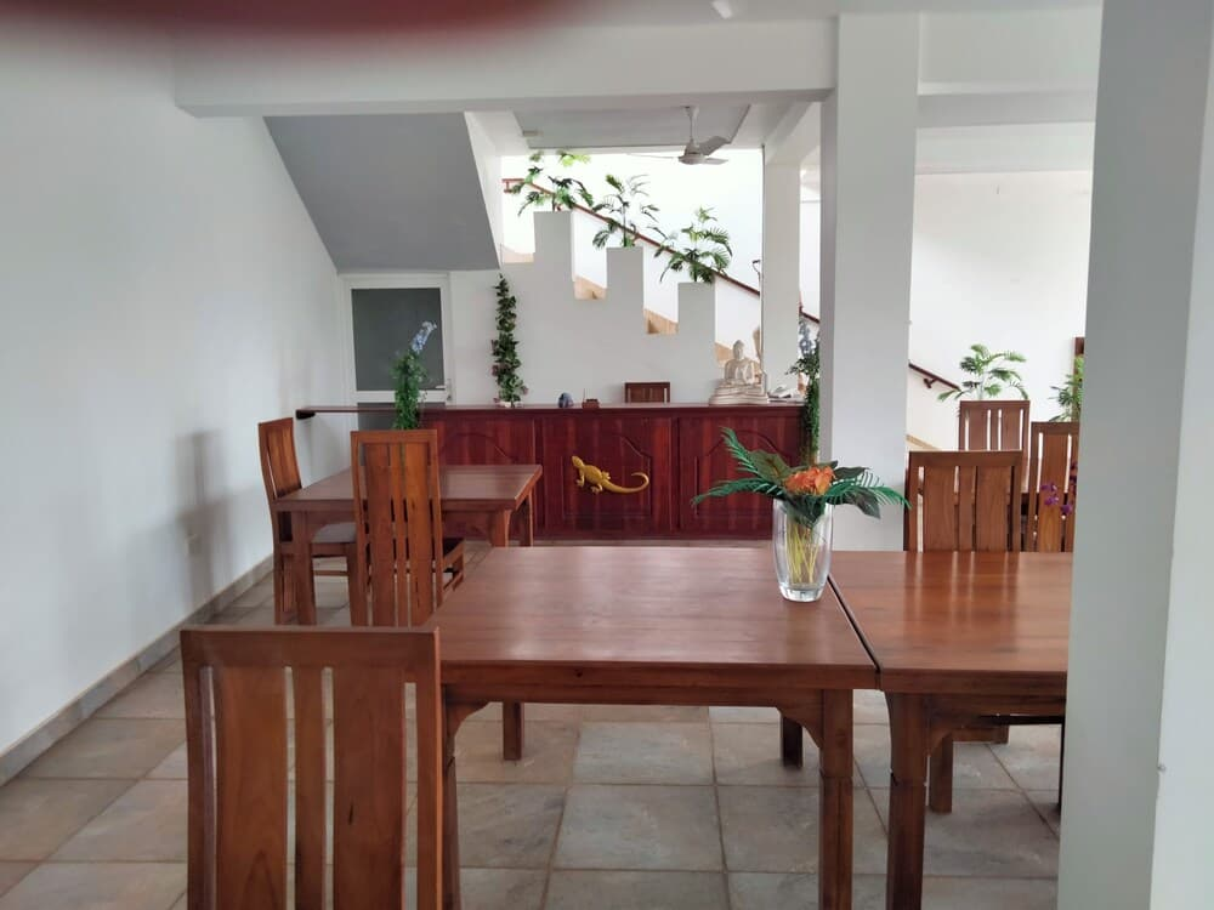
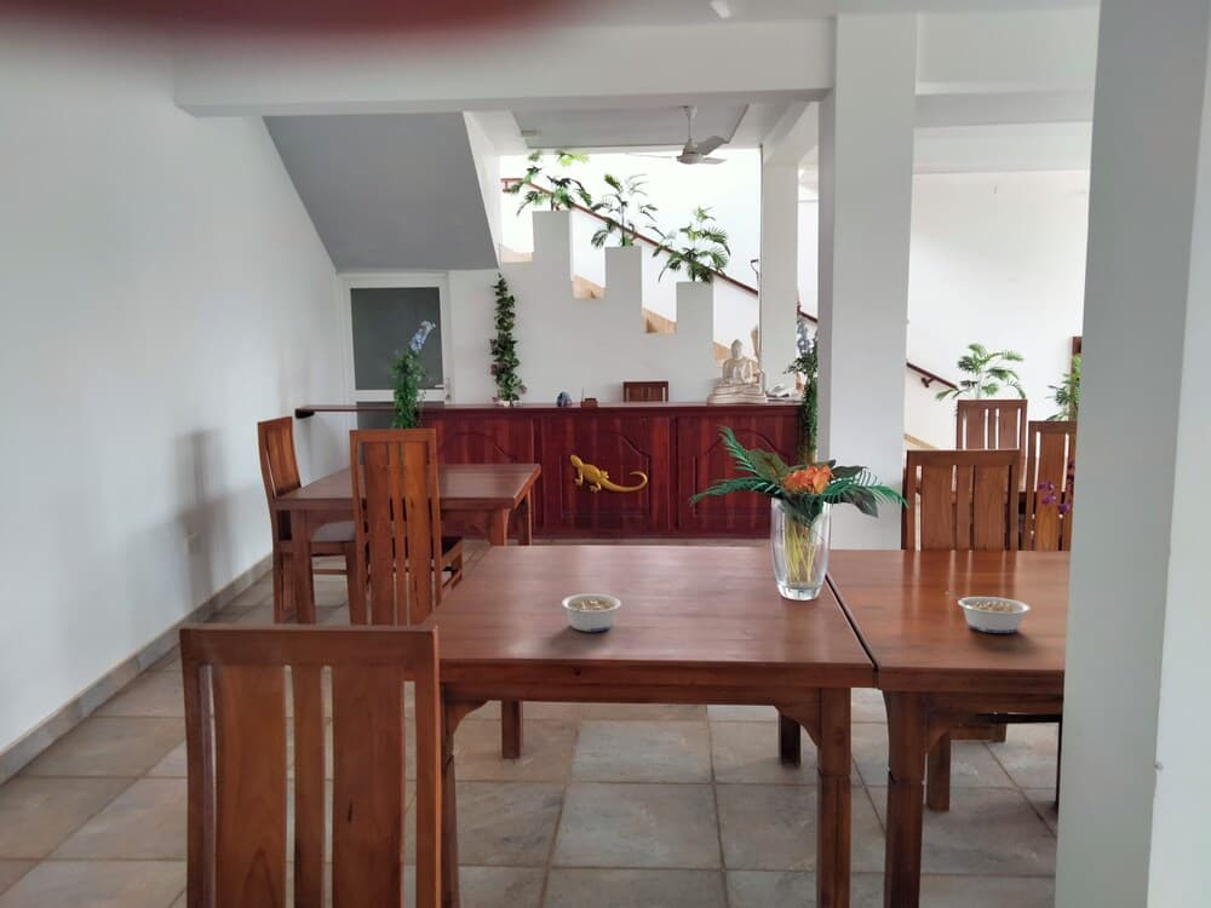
+ legume [561,593,622,632]
+ legume [945,591,1032,634]
